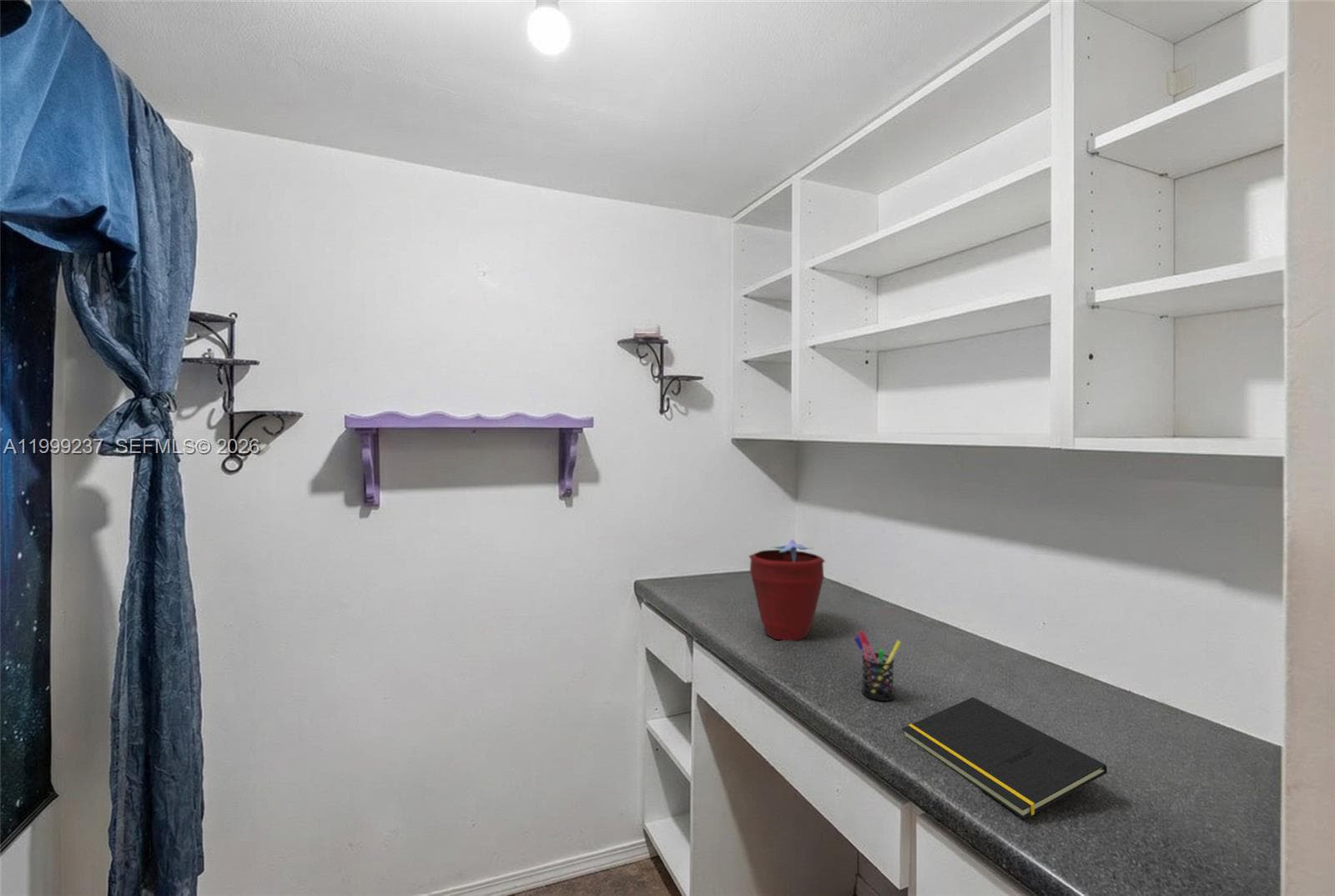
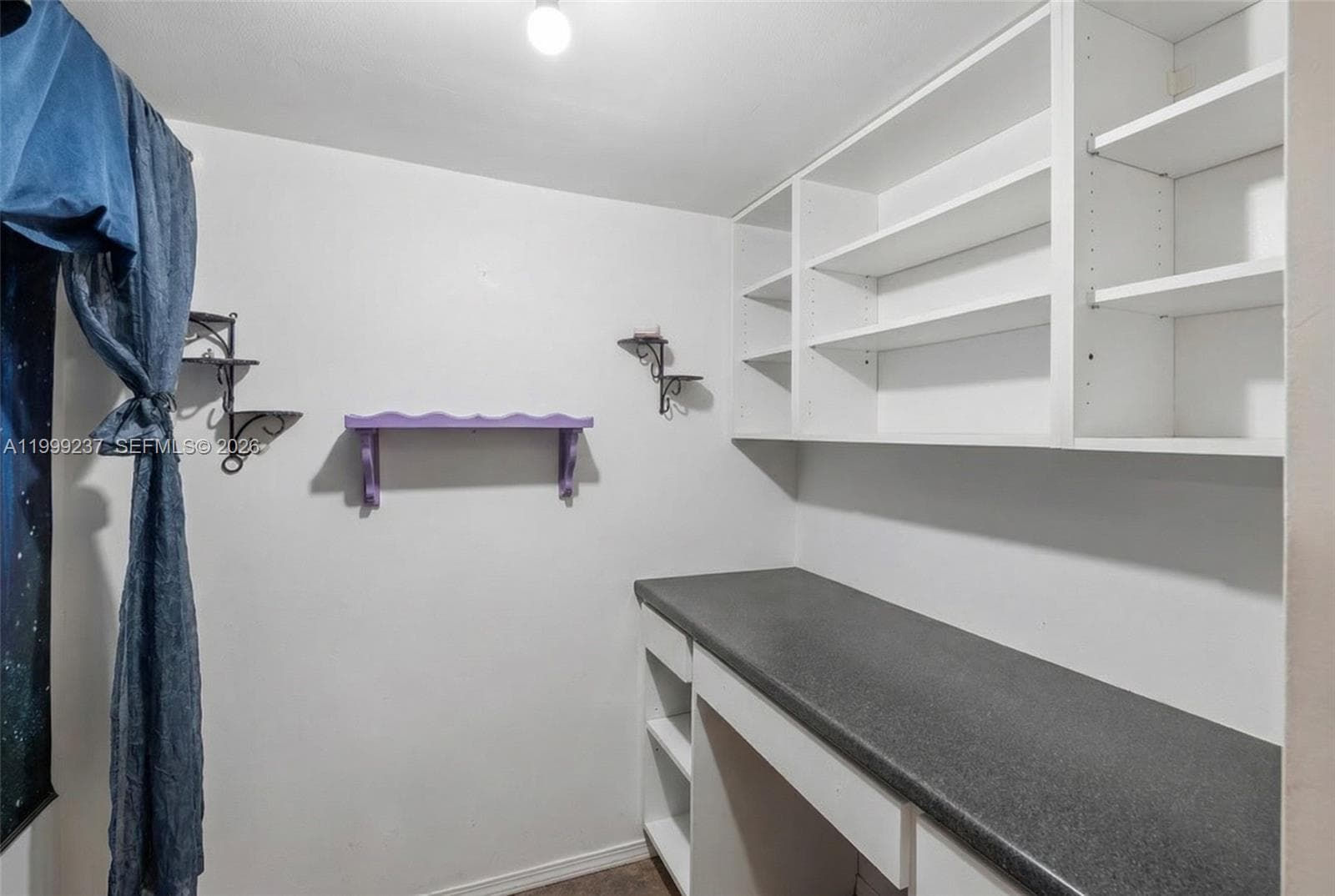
- potted flower [748,538,826,642]
- pen holder [854,630,902,702]
- notepad [901,697,1108,819]
